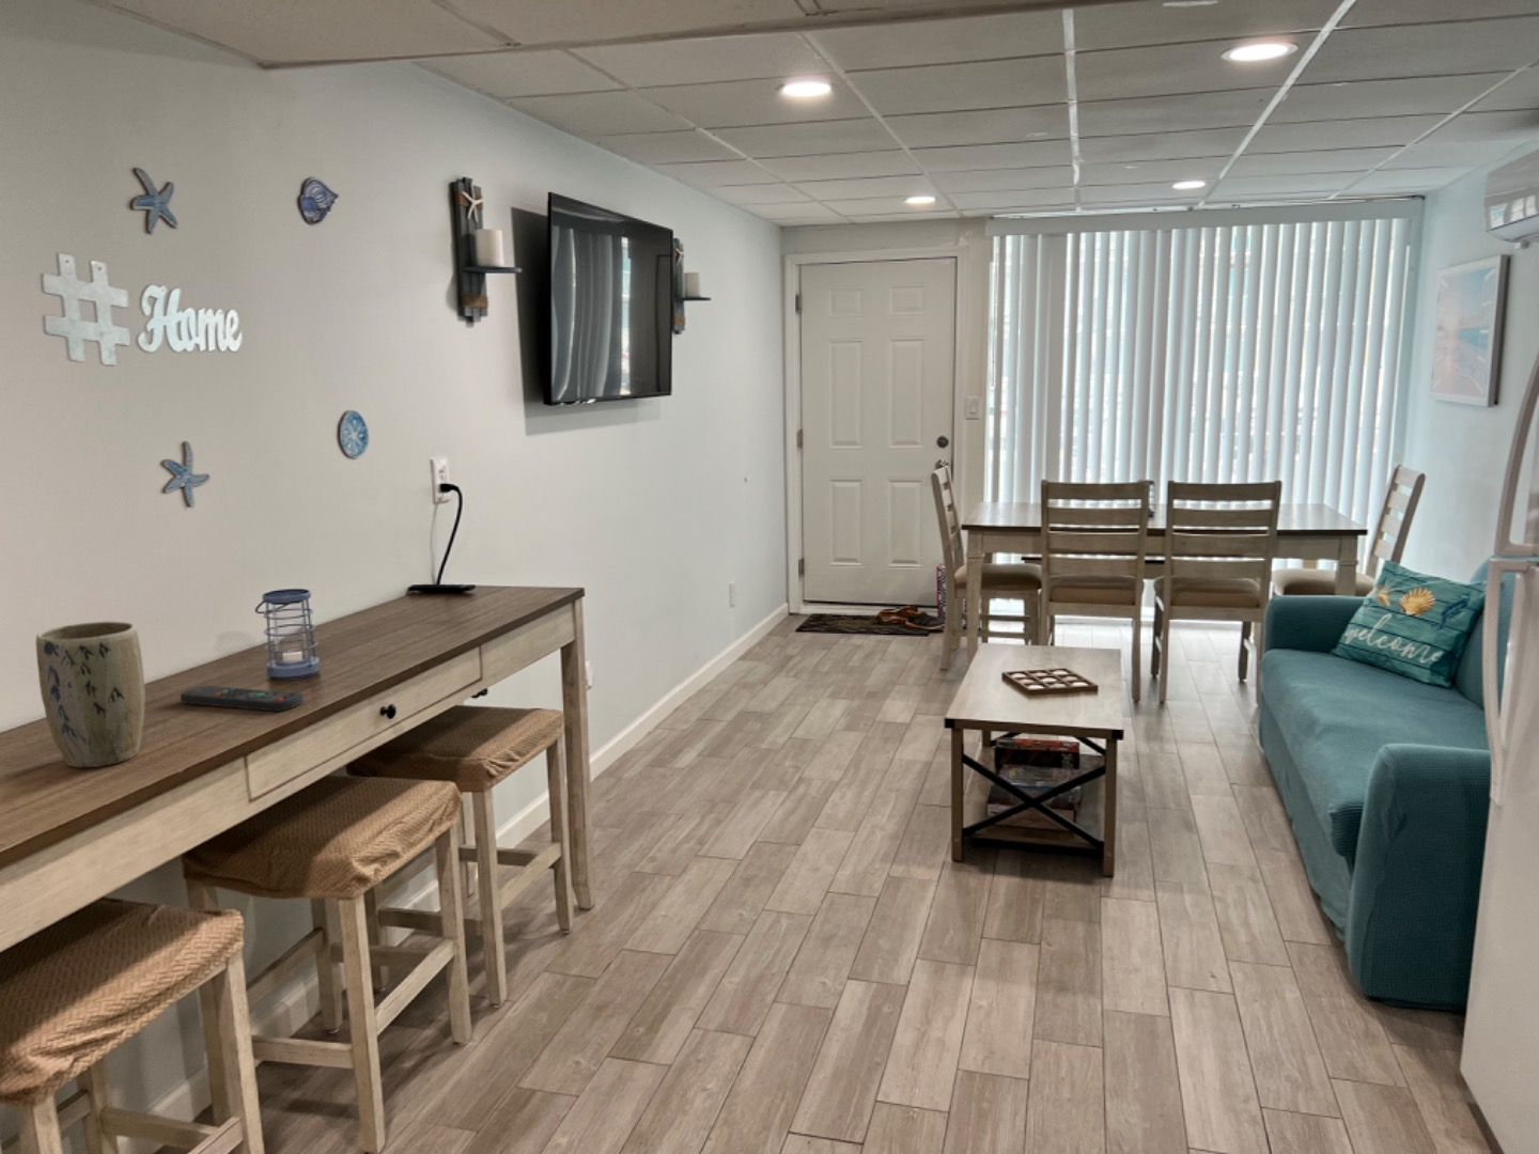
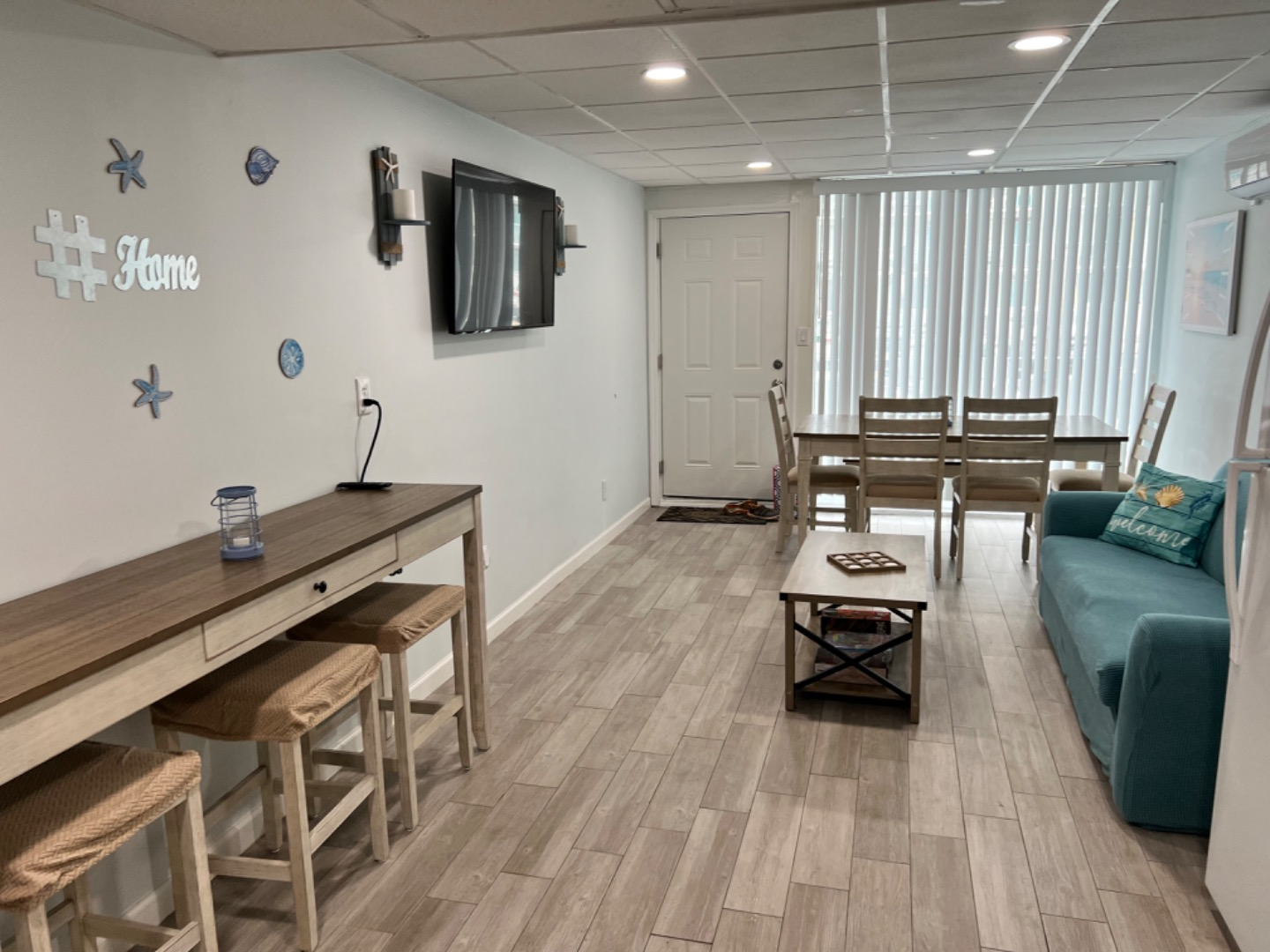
- remote control [179,685,303,713]
- plant pot [35,619,147,769]
